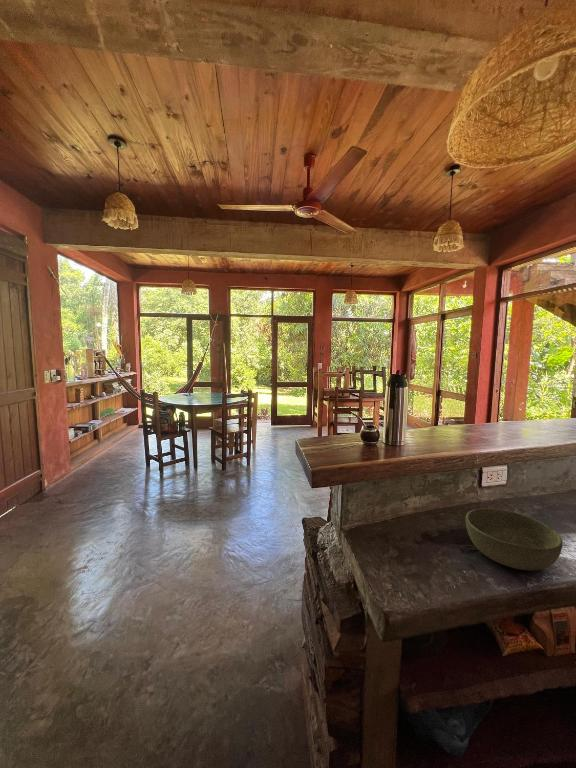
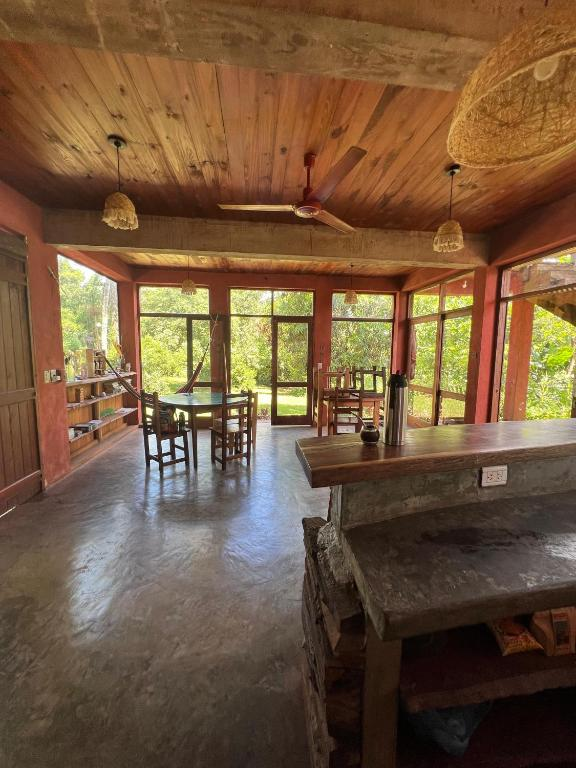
- bowl [465,507,564,571]
